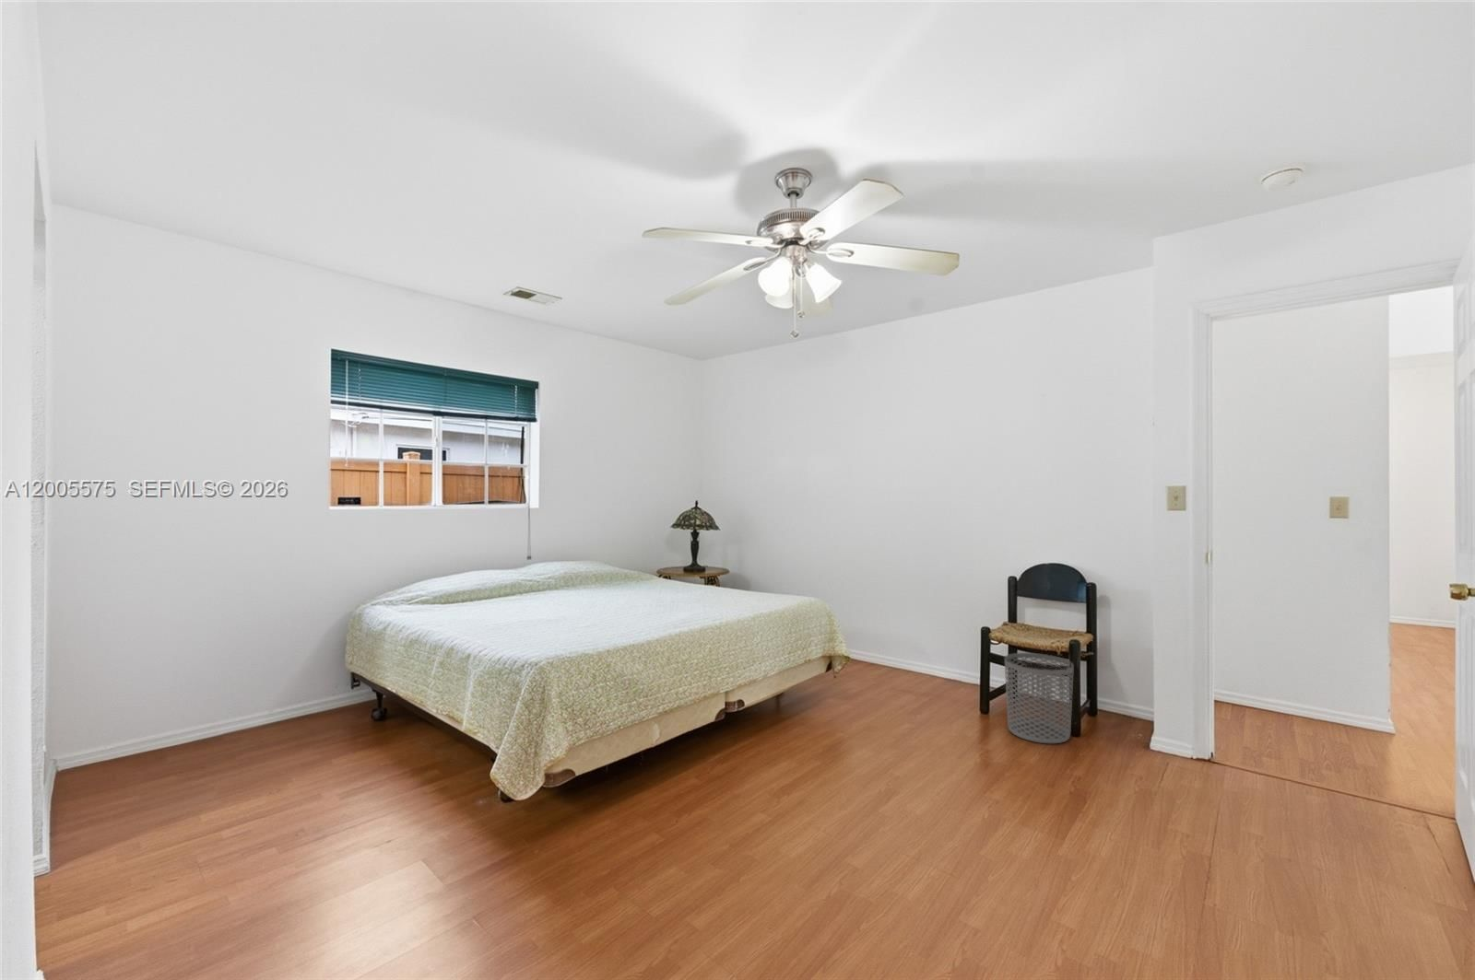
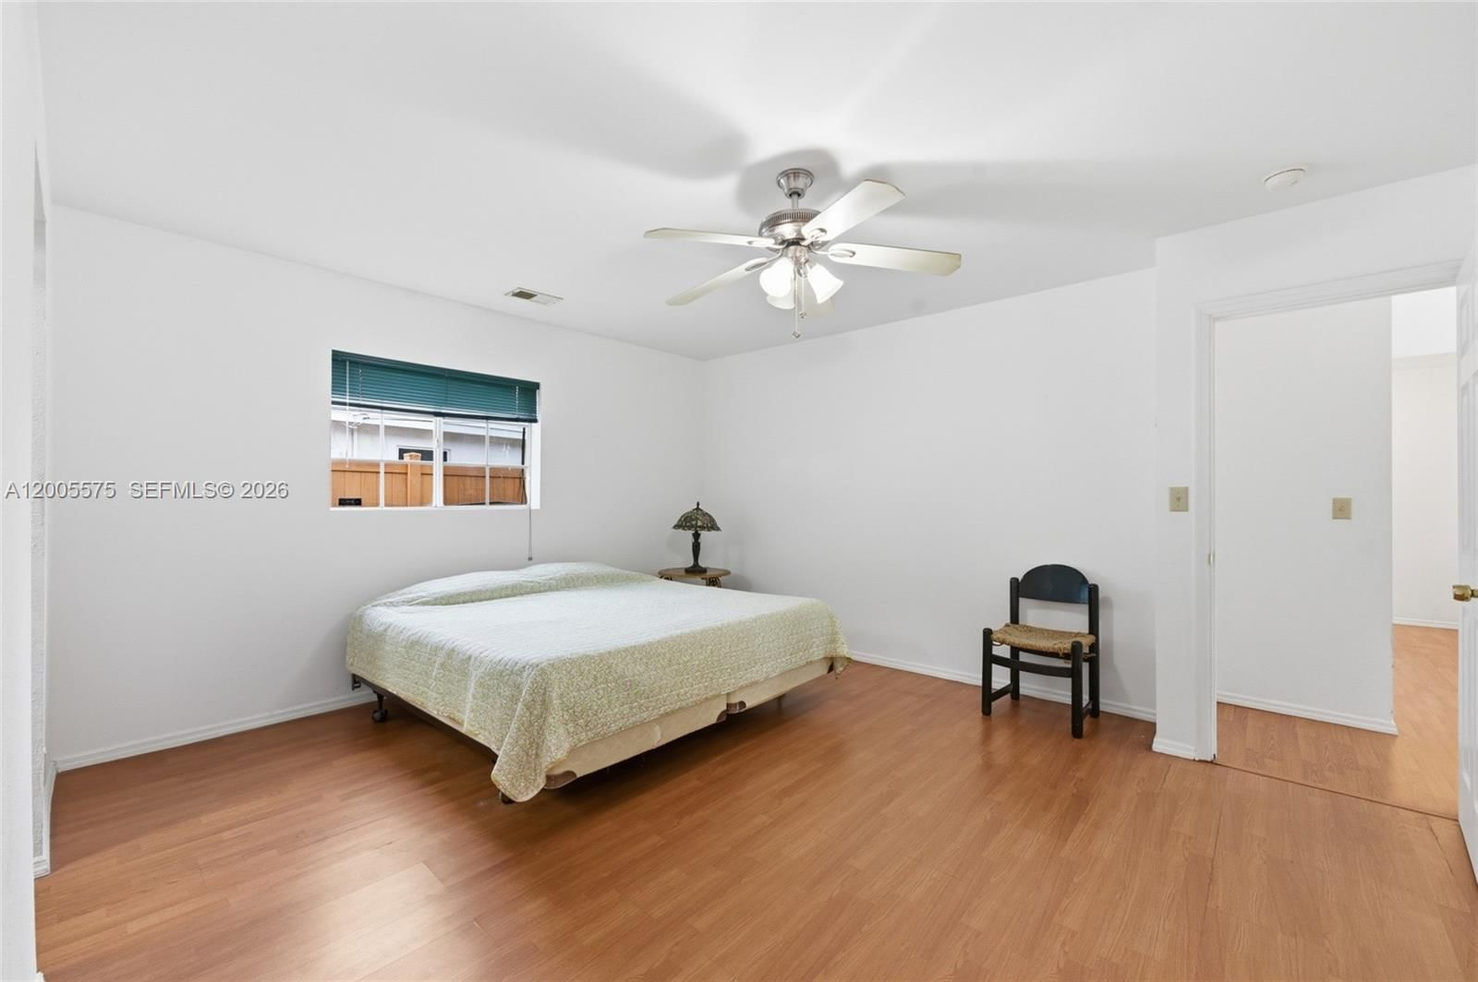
- waste bin [1003,652,1075,744]
